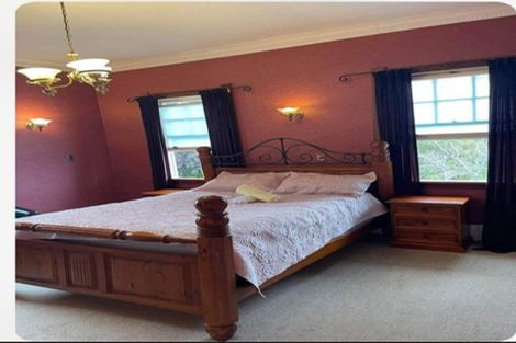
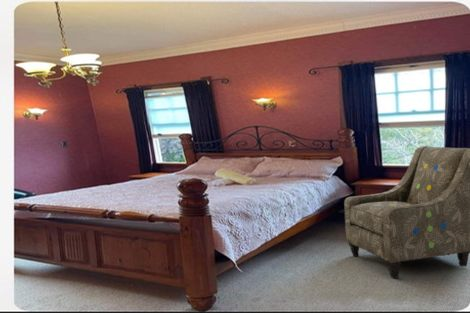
+ armchair [343,145,470,279]
